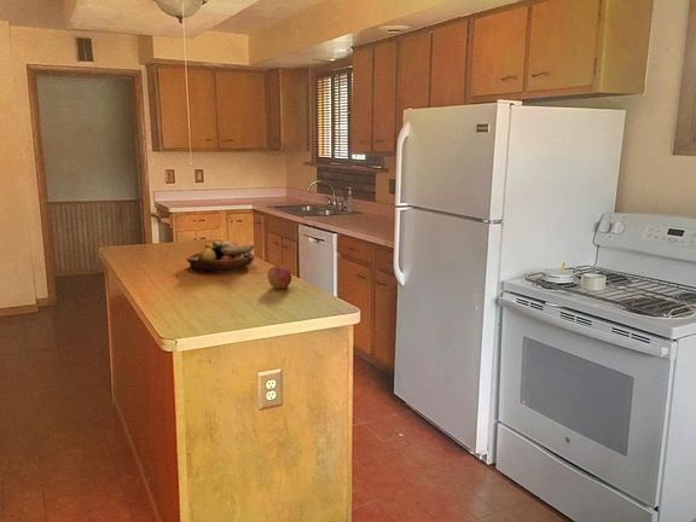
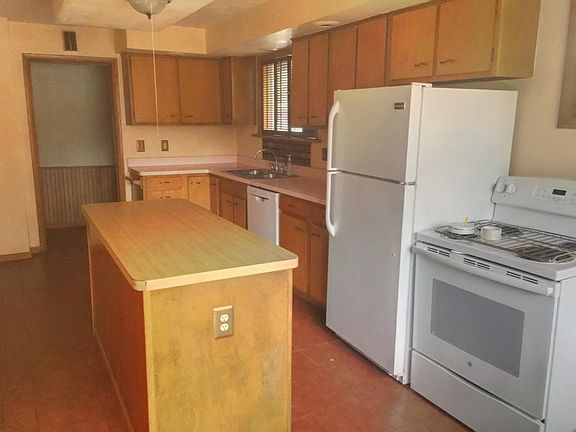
- fruit bowl [185,239,255,273]
- apple [267,265,292,290]
